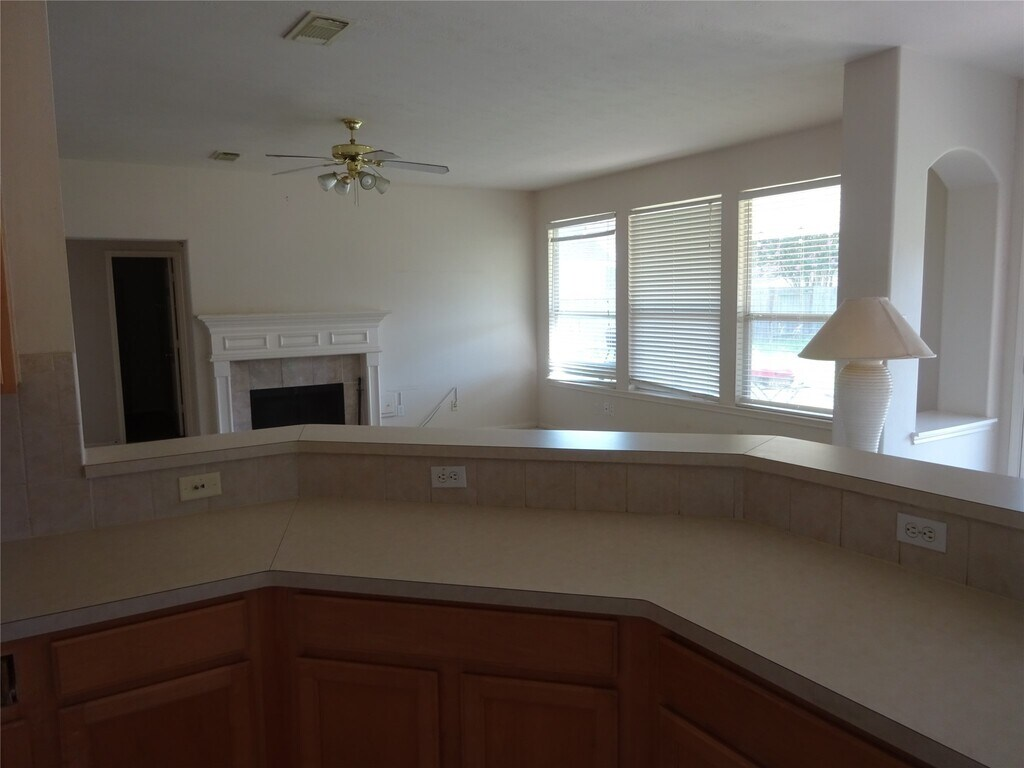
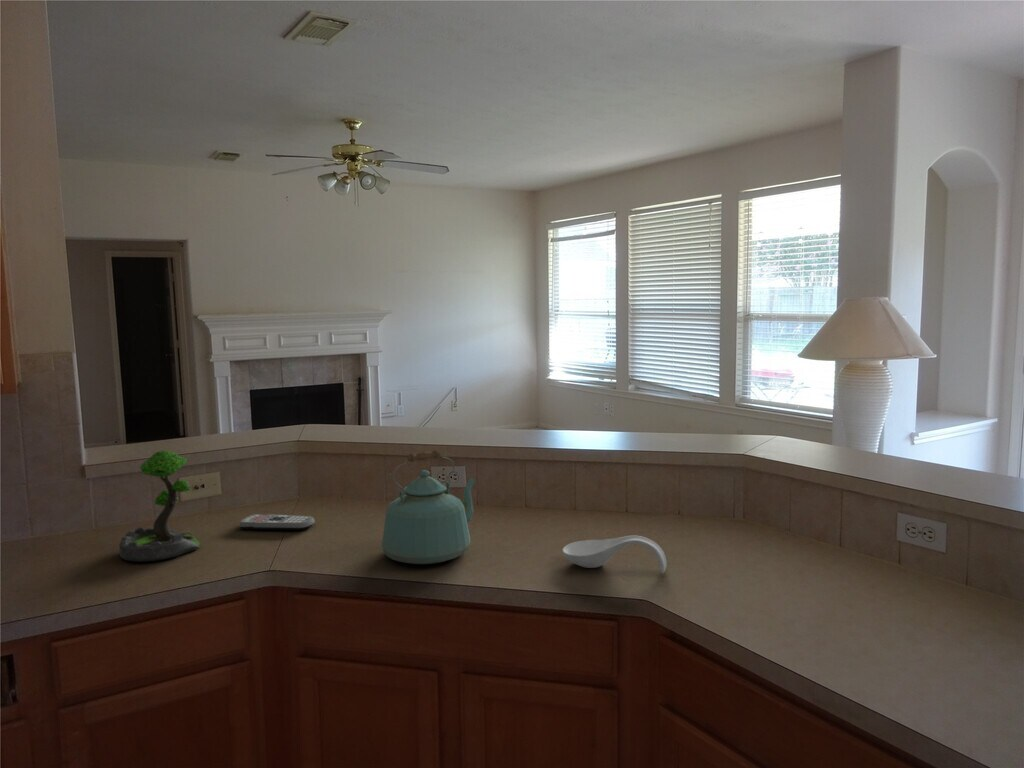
+ kettle [381,449,477,565]
+ remote control [238,513,315,531]
+ plant [118,450,202,563]
+ spoon rest [561,534,668,574]
